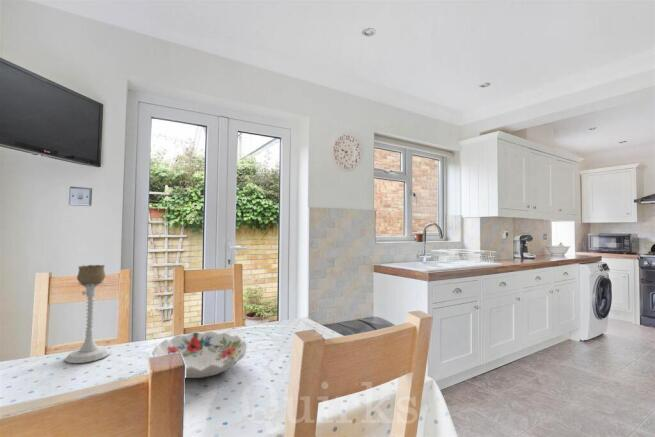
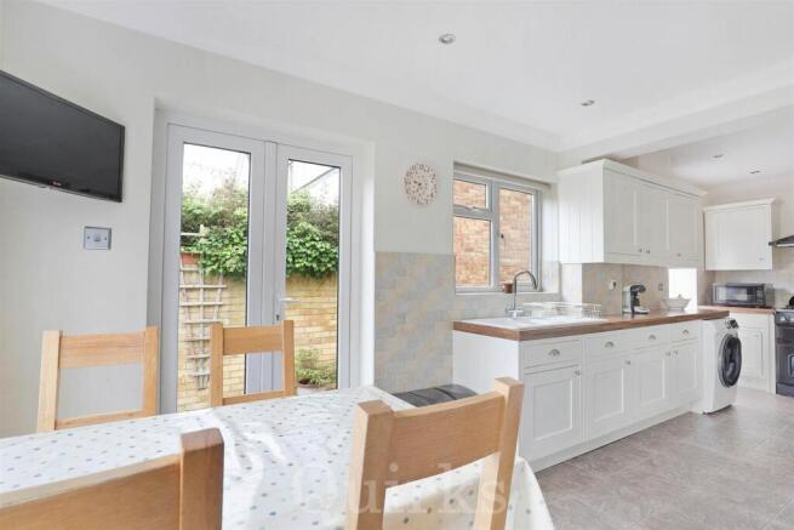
- decorative bowl [151,330,248,379]
- candle holder [64,264,112,364]
